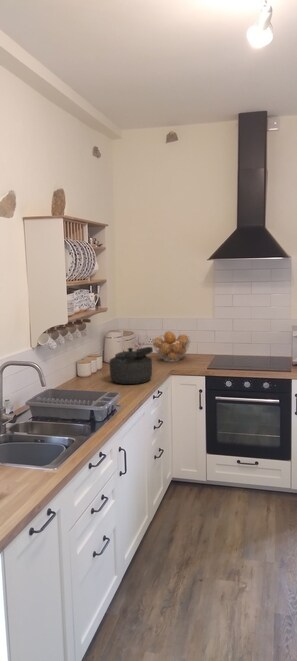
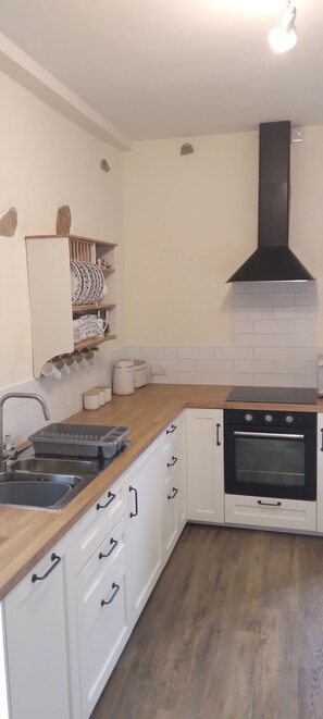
- fruit basket [151,330,191,363]
- kettle [108,346,154,385]
